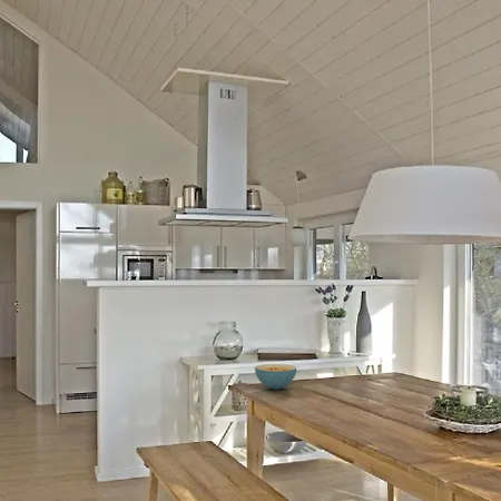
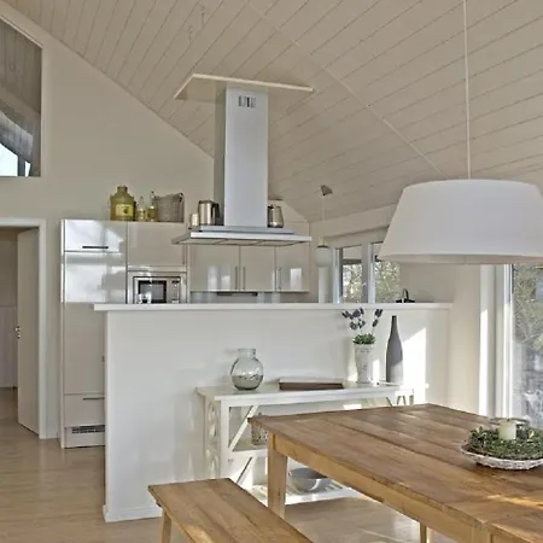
- cereal bowl [254,363,297,391]
